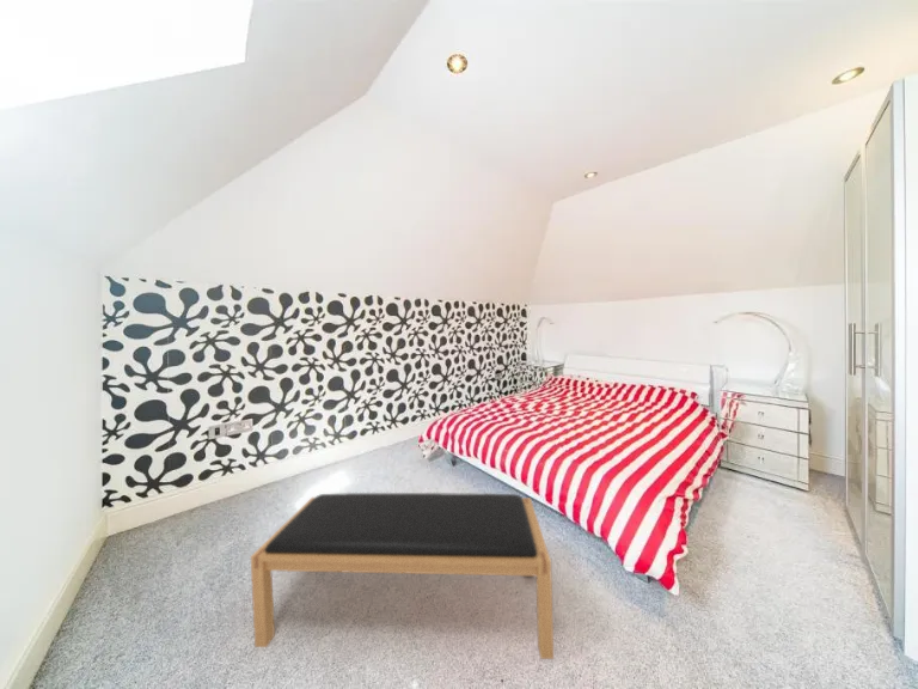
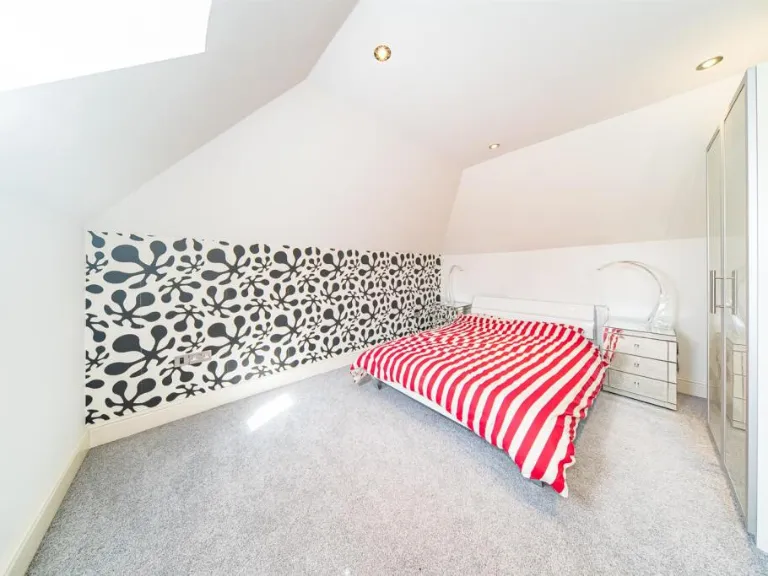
- bench [250,492,555,660]
